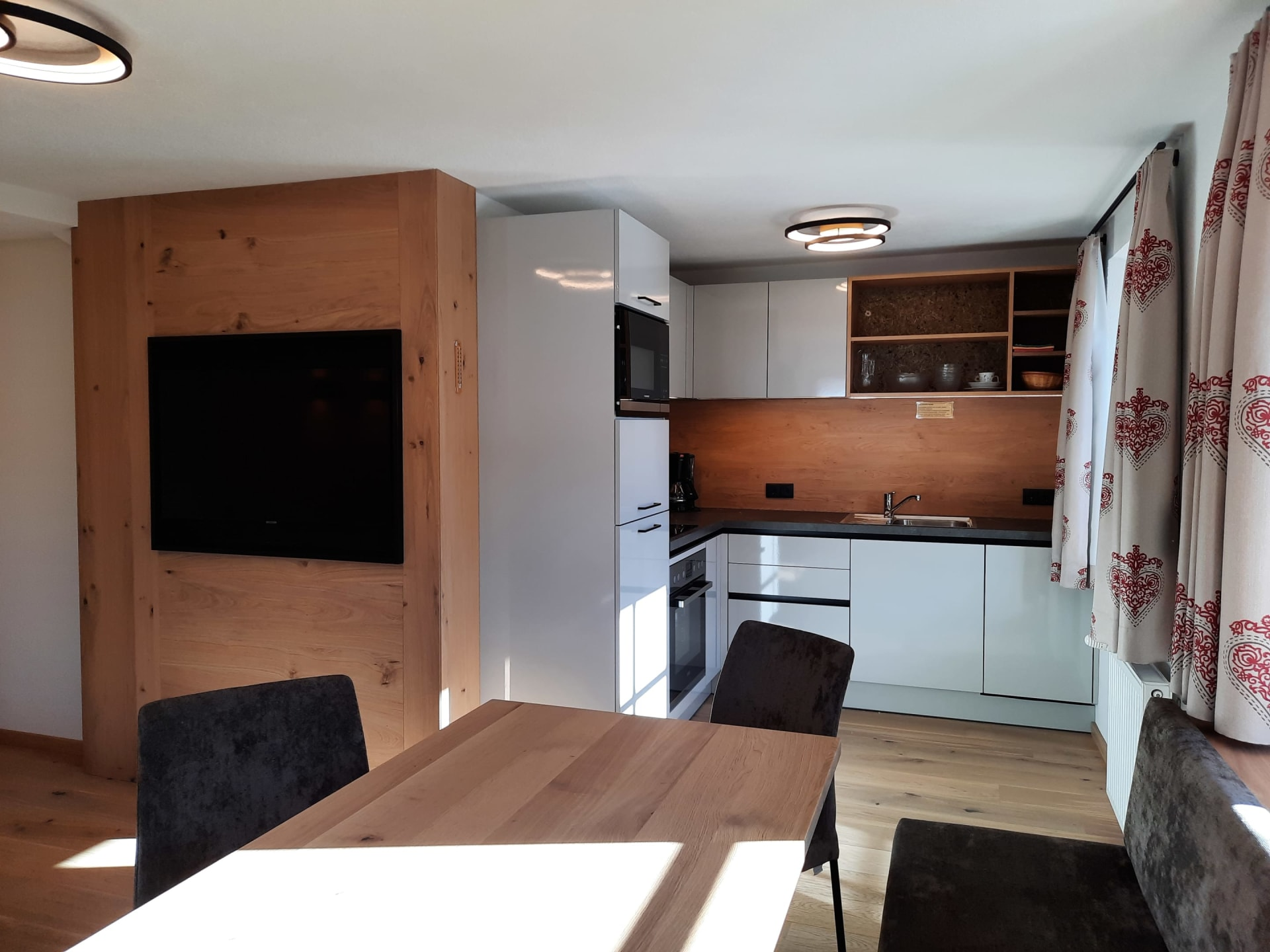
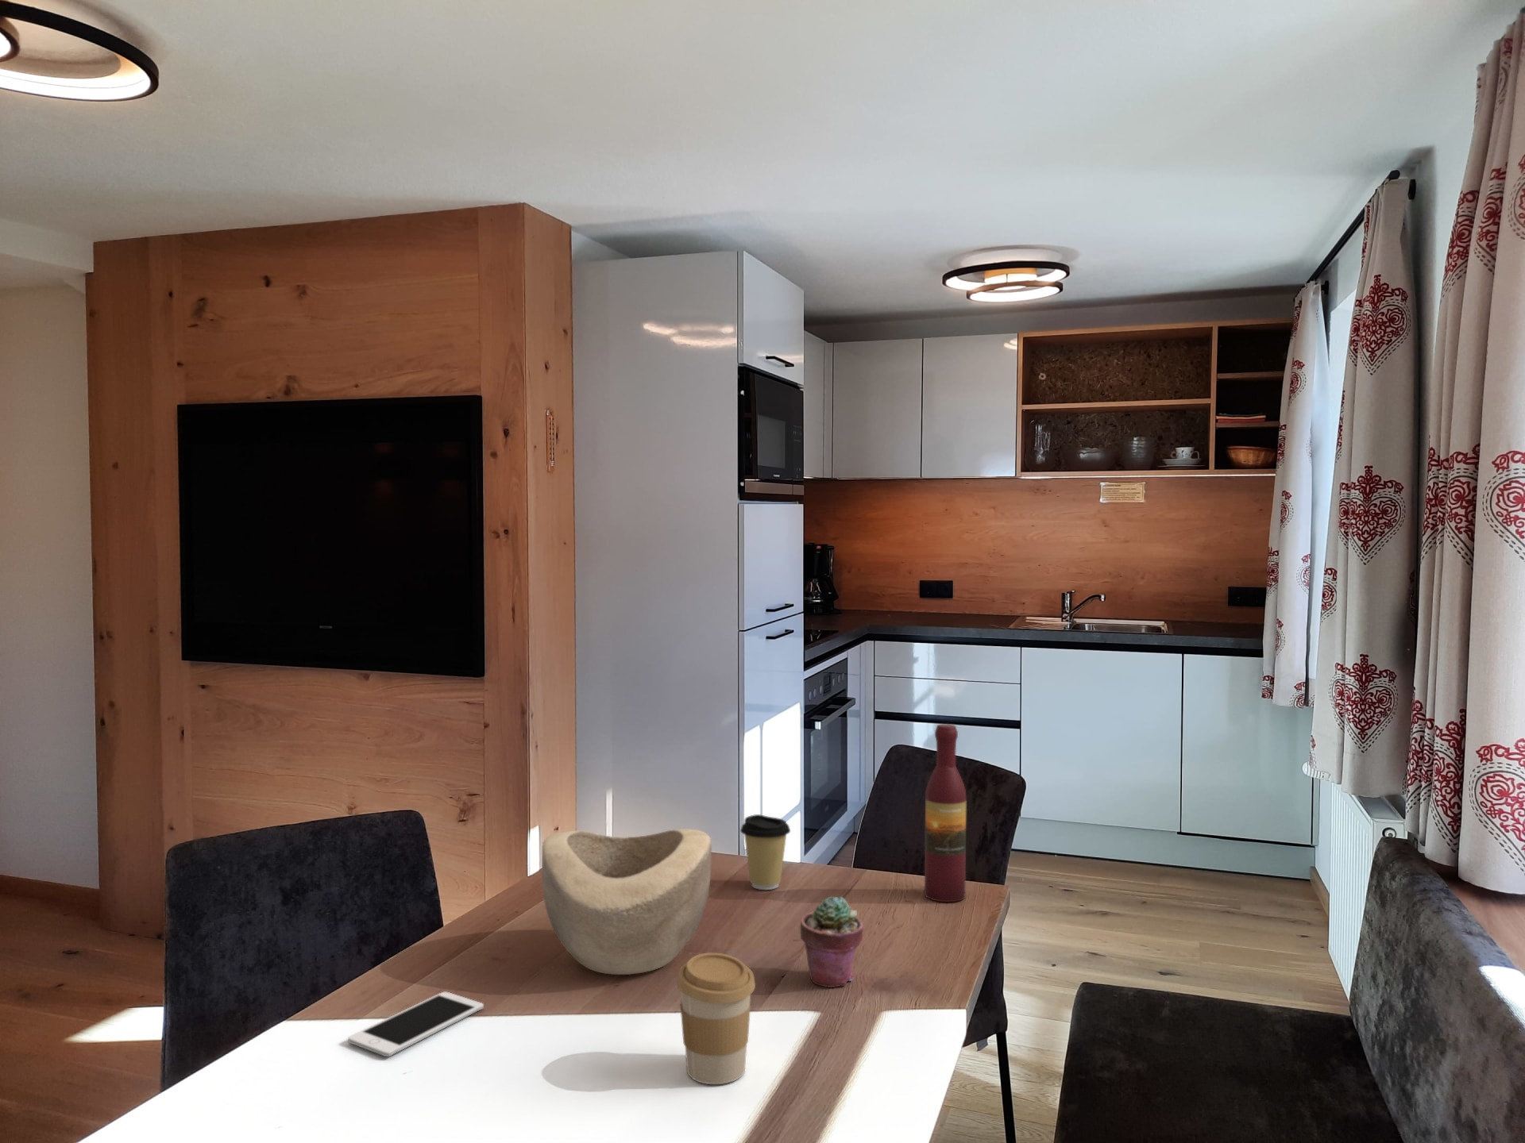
+ wine bottle [923,723,968,903]
+ coffee cup [676,952,756,1085]
+ potted succulent [800,896,865,988]
+ coffee cup [740,814,791,891]
+ decorative bowl [540,828,712,976]
+ cell phone [347,991,484,1058]
